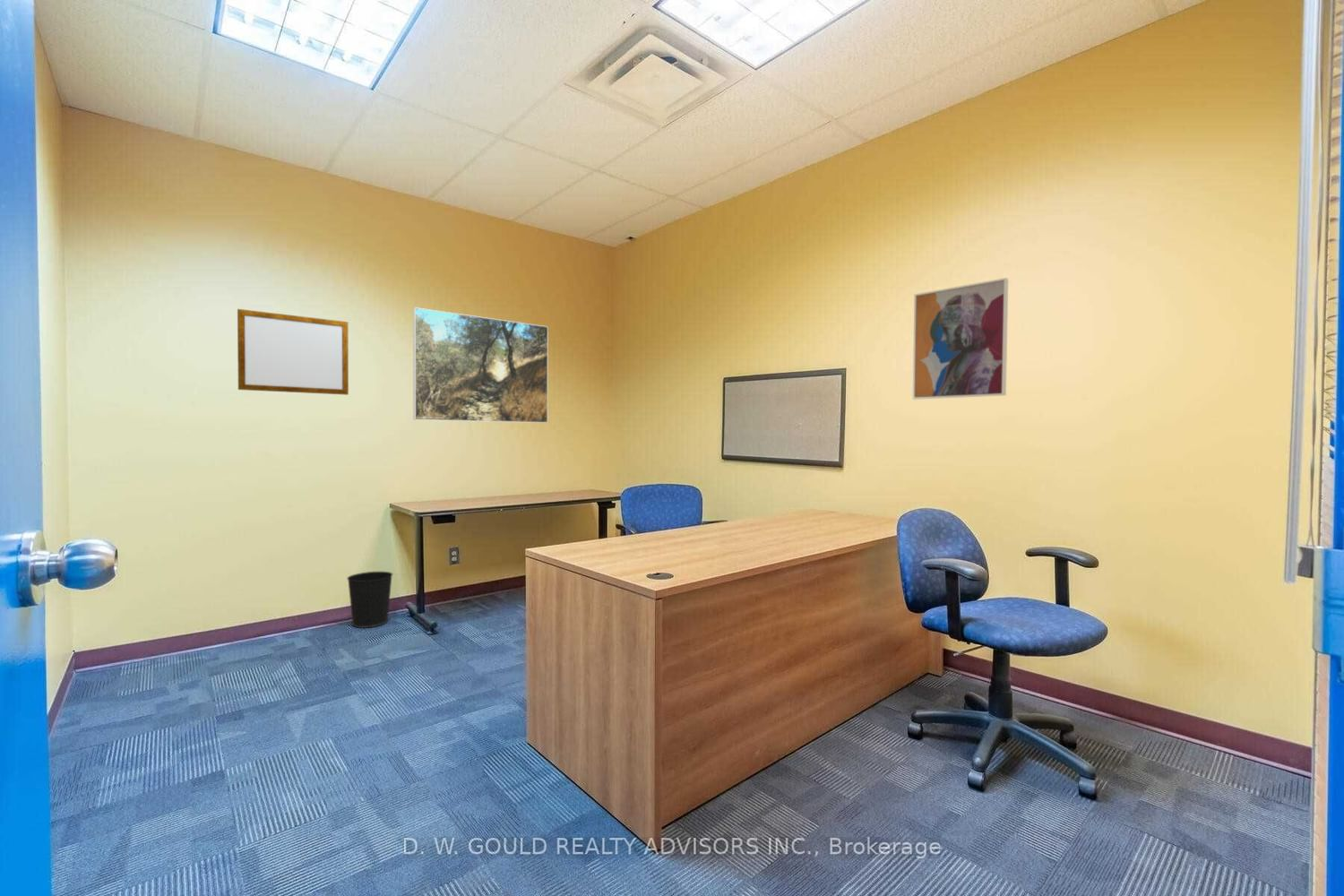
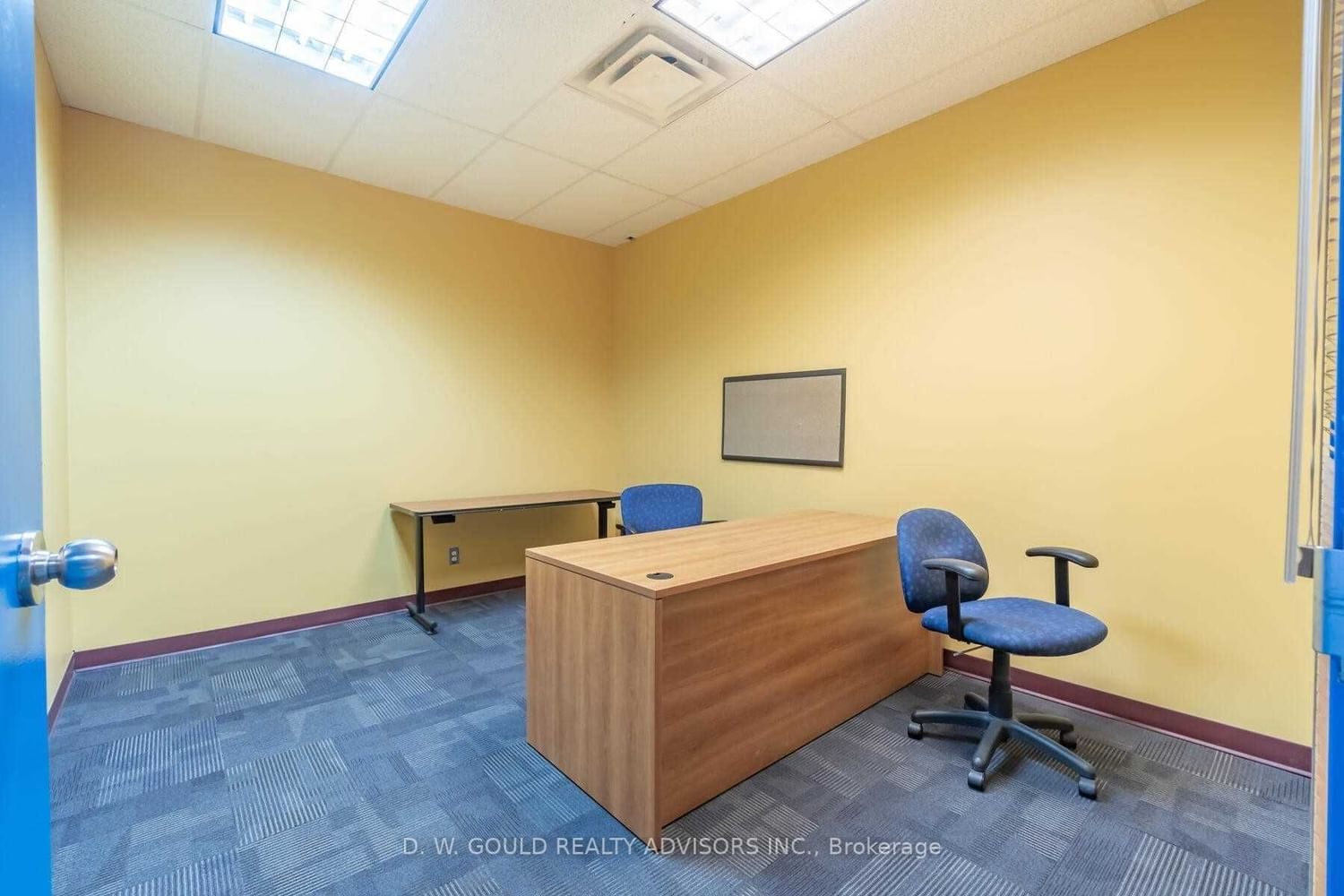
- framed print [412,306,549,424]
- wastebasket [346,571,393,629]
- wall art [912,277,1009,401]
- writing board [237,308,349,396]
